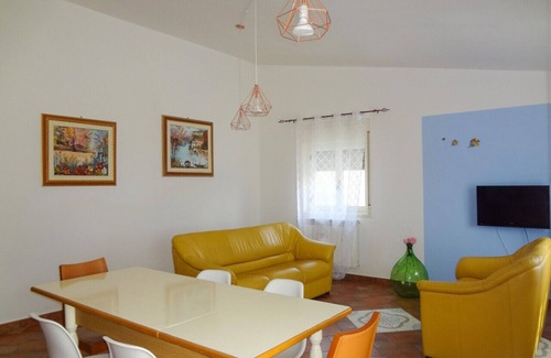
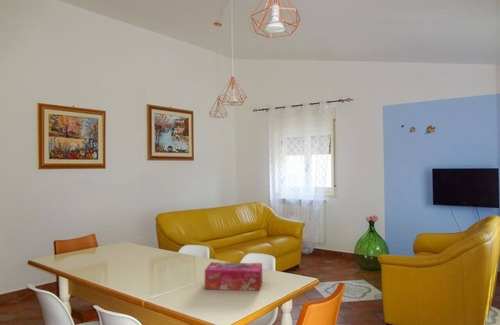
+ tissue box [204,261,263,292]
